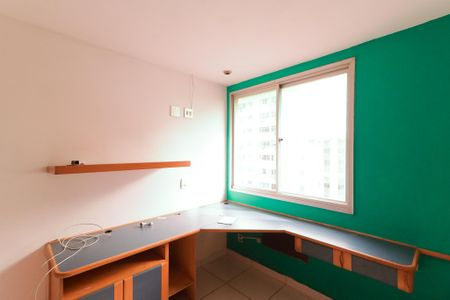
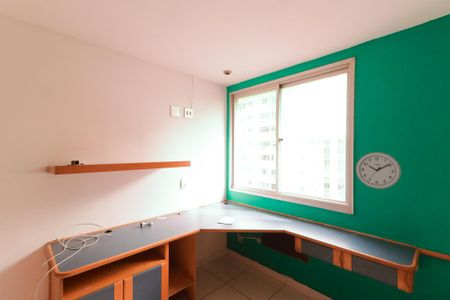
+ wall clock [355,151,402,190]
